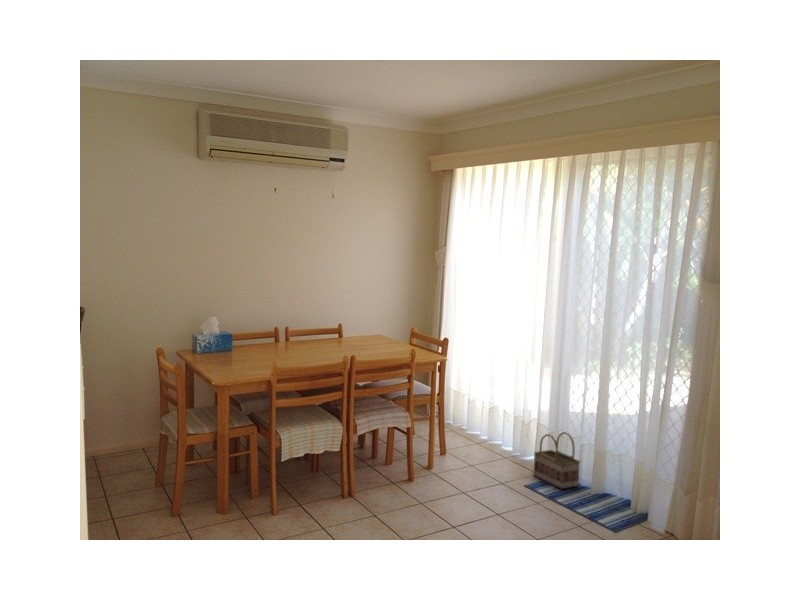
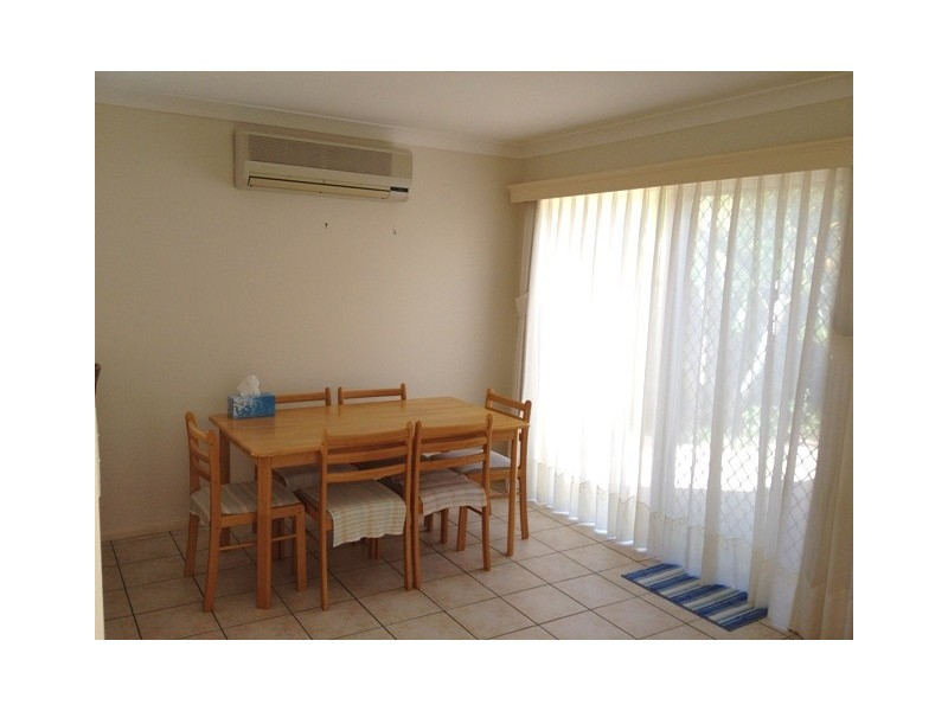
- basket [533,431,581,490]
